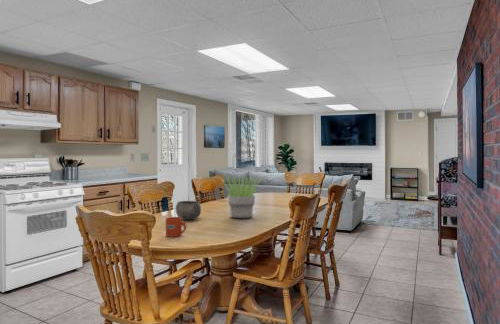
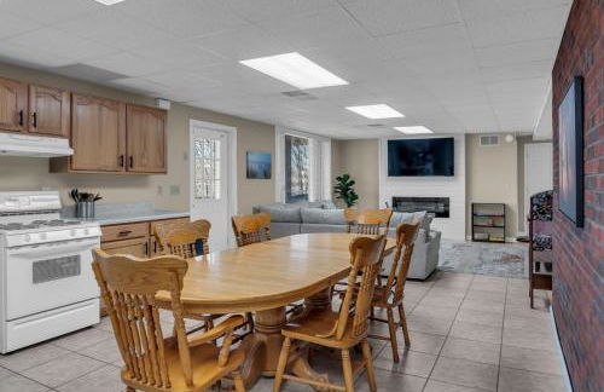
- mug [165,216,187,238]
- bowl [175,200,202,221]
- potted plant [220,174,263,219]
